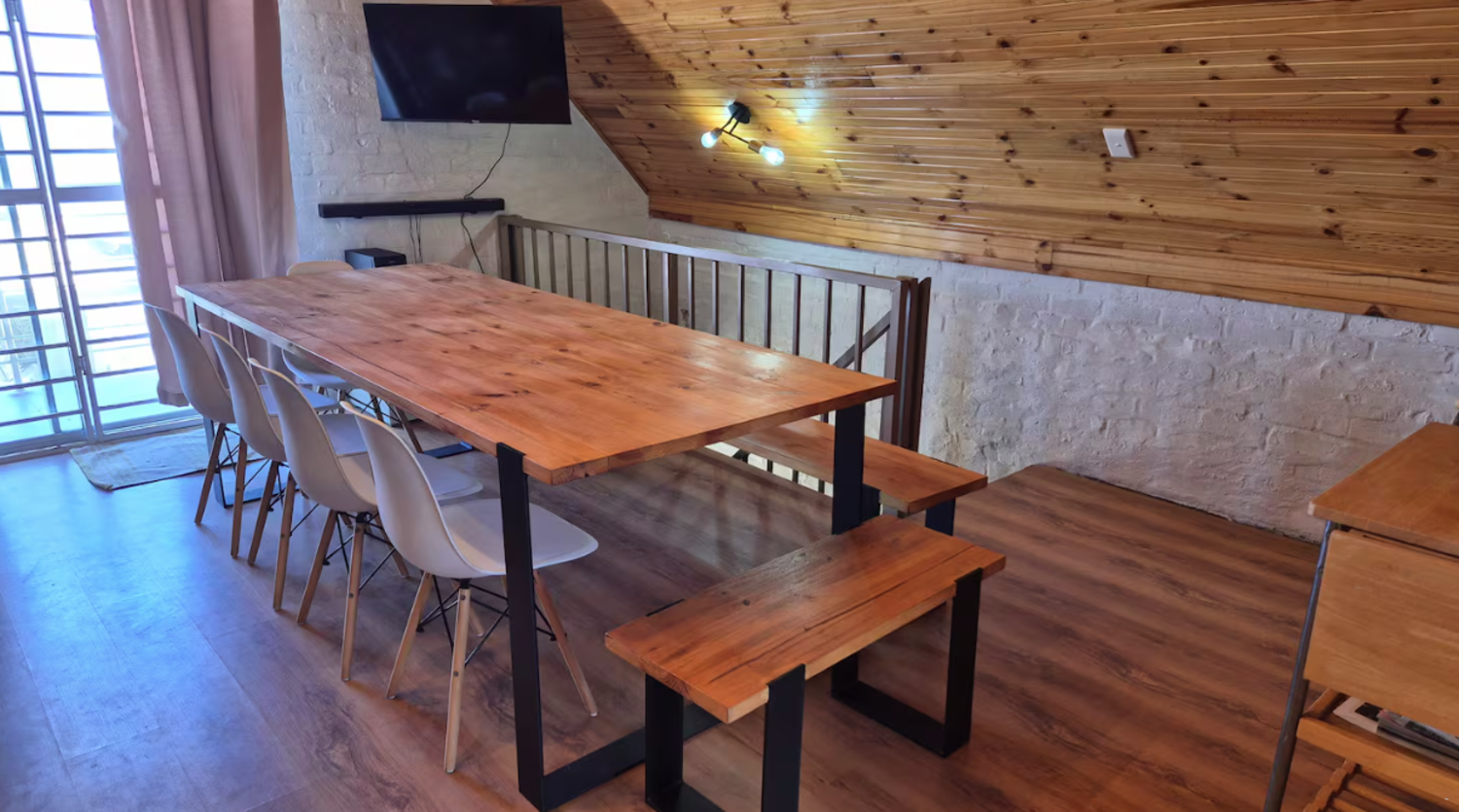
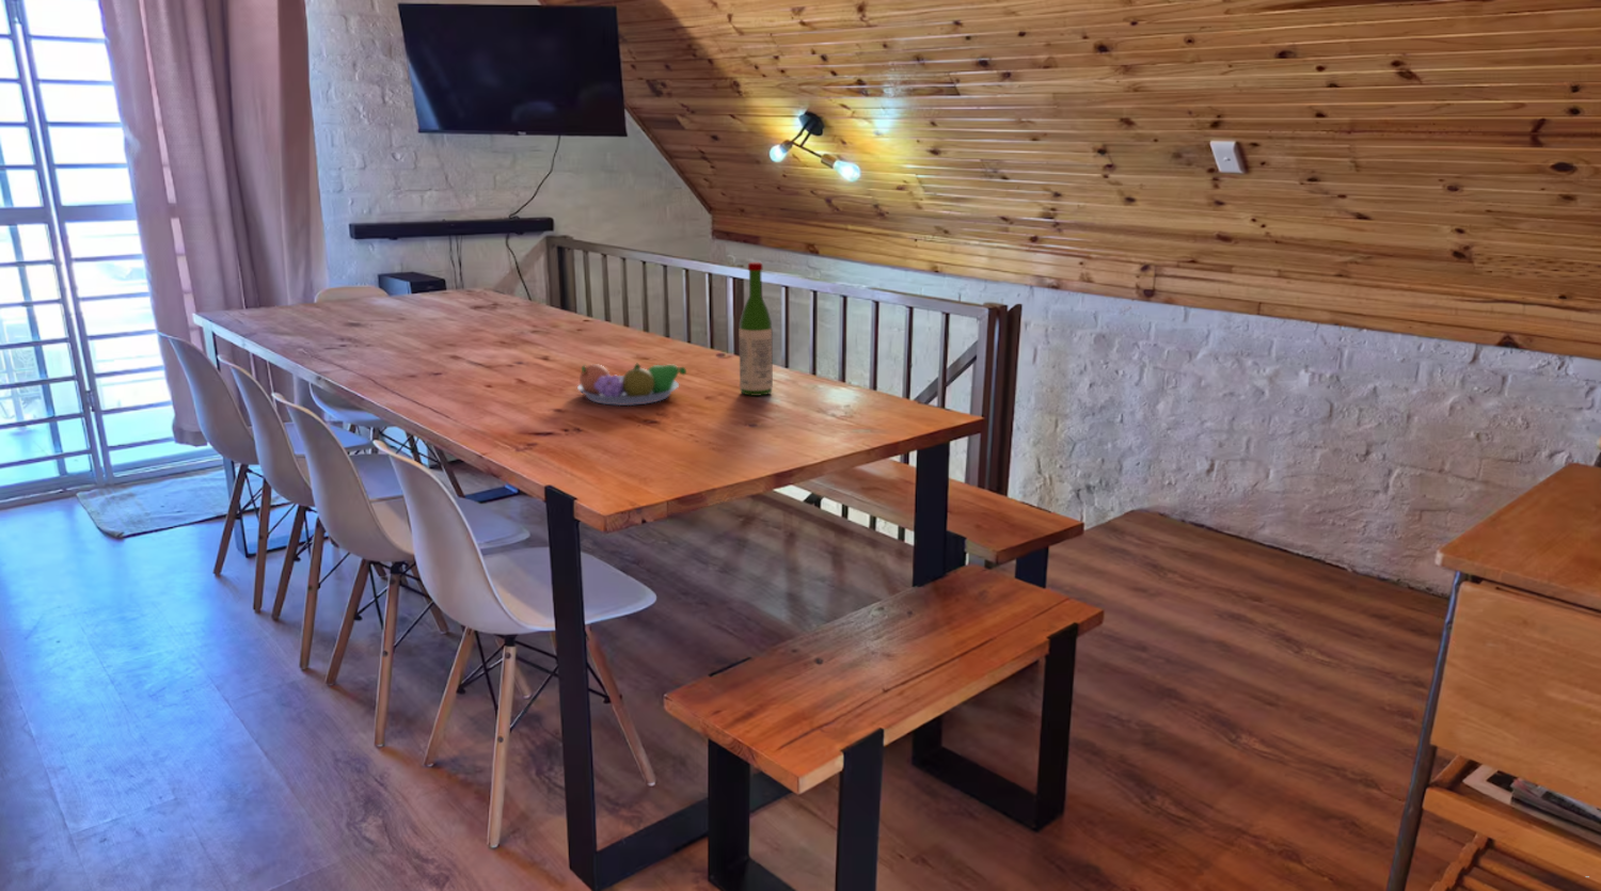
+ wine bottle [739,261,774,397]
+ fruit bowl [576,363,687,407]
